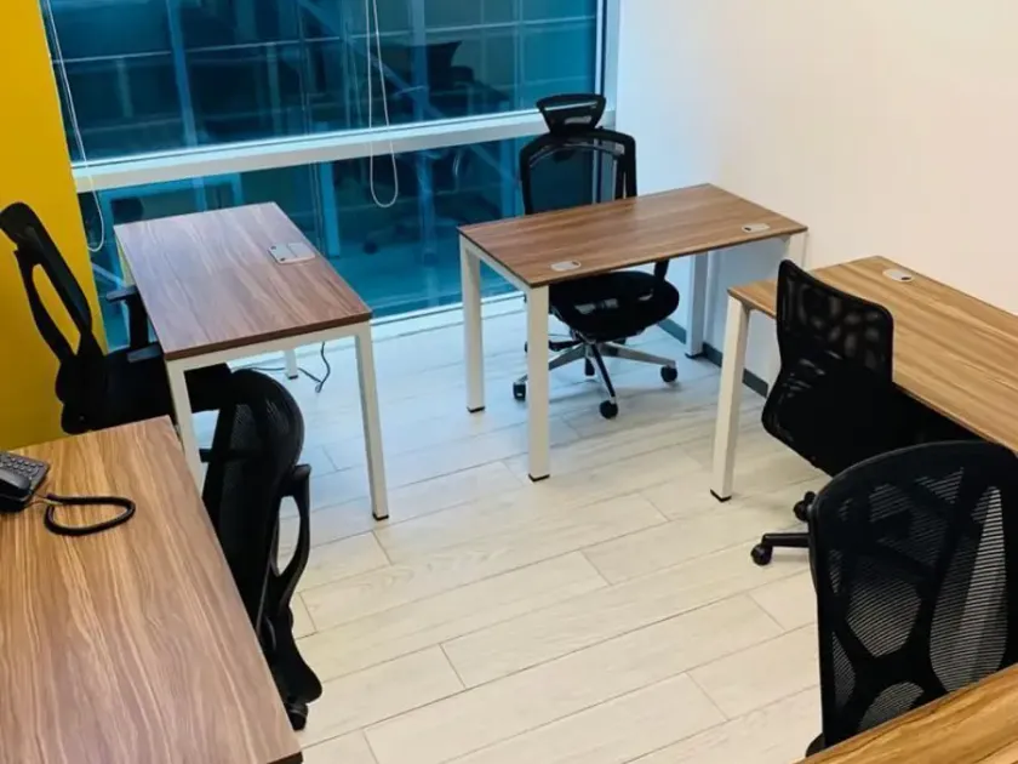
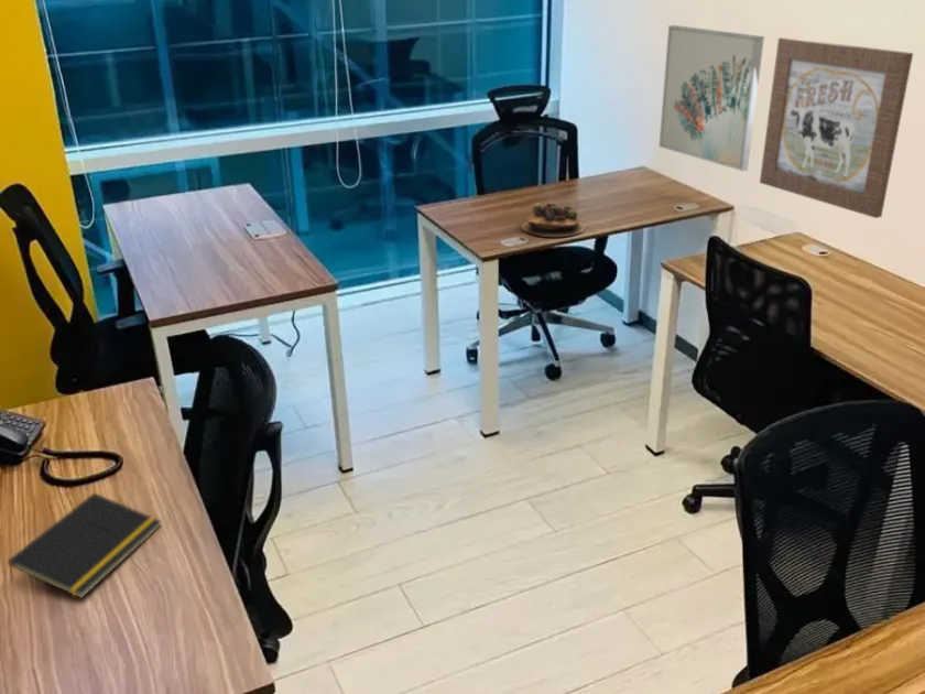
+ notepad [7,491,162,599]
+ wall art [657,24,765,172]
+ wall art [759,36,914,219]
+ succulent plant [520,203,587,238]
